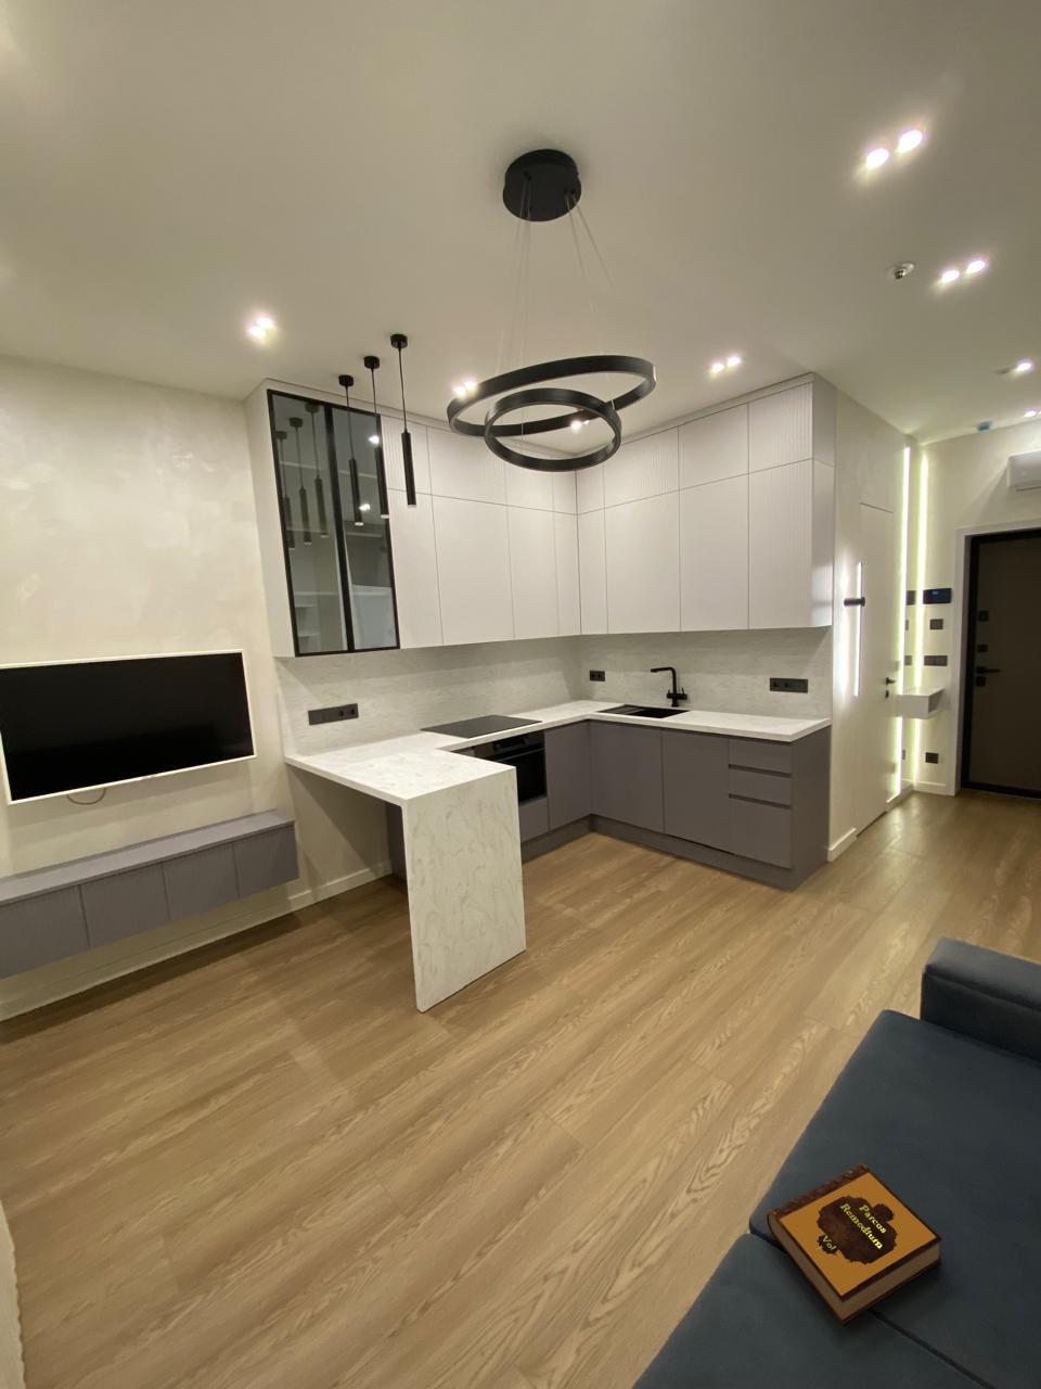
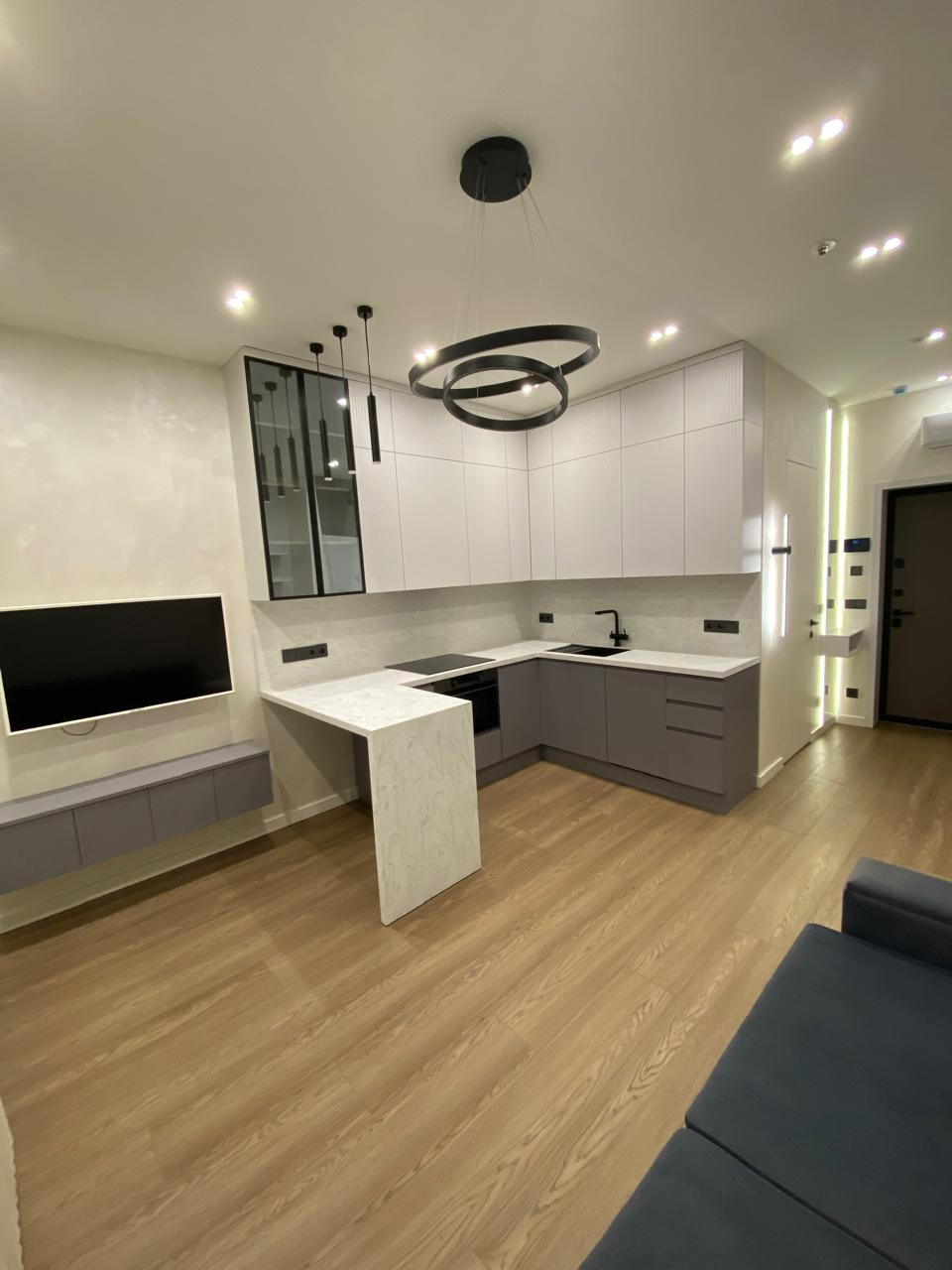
- hardback book [765,1163,944,1324]
